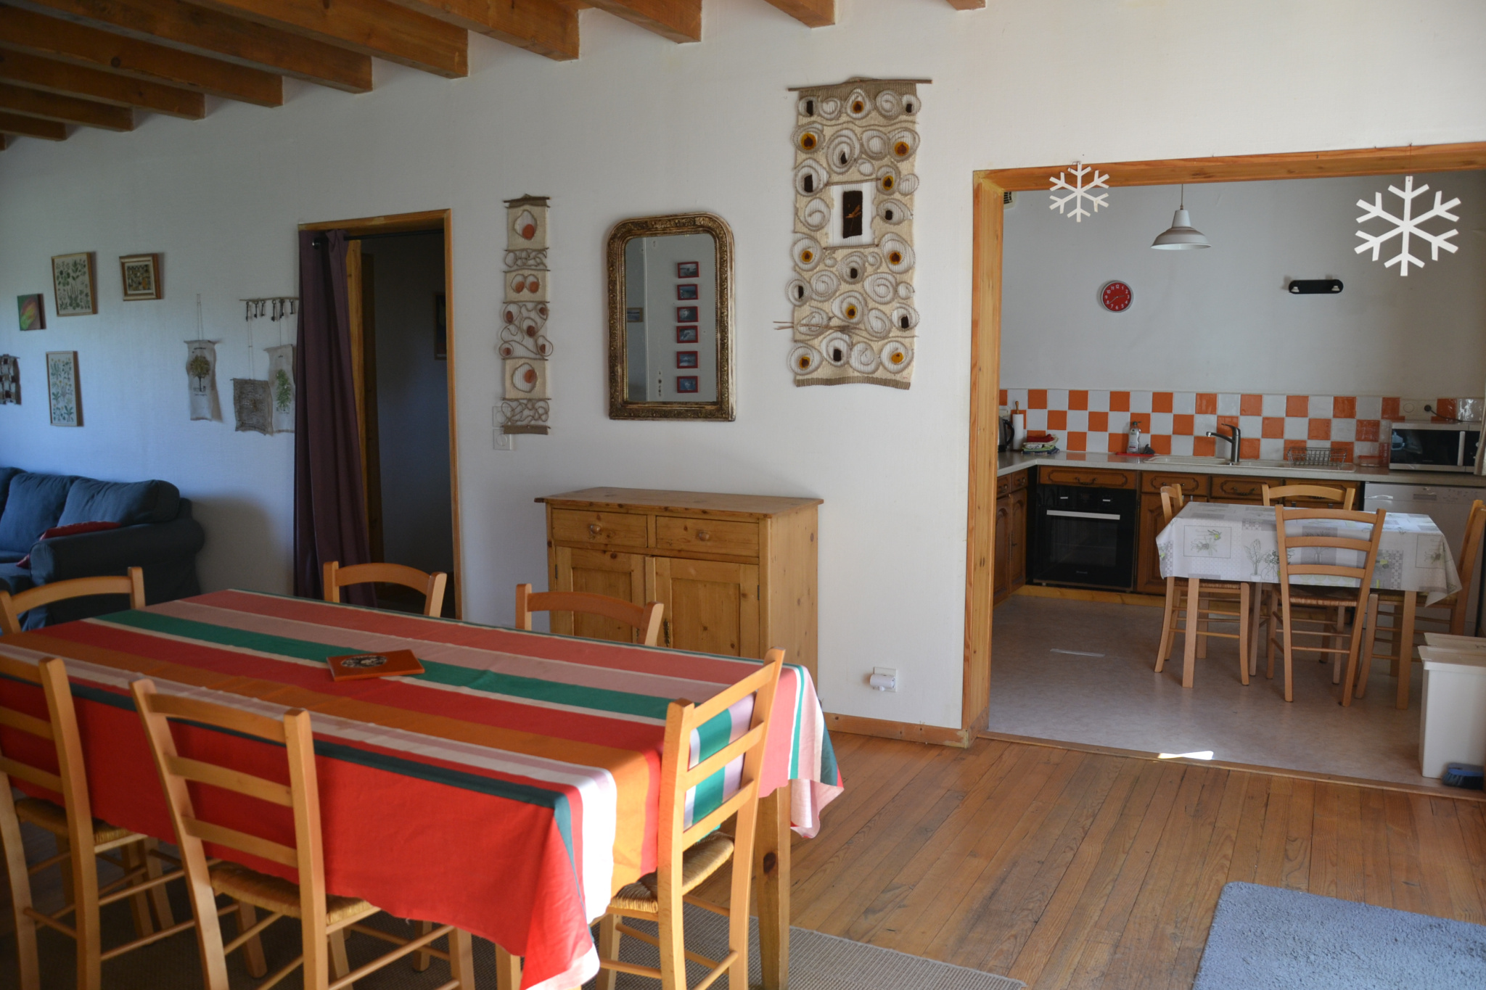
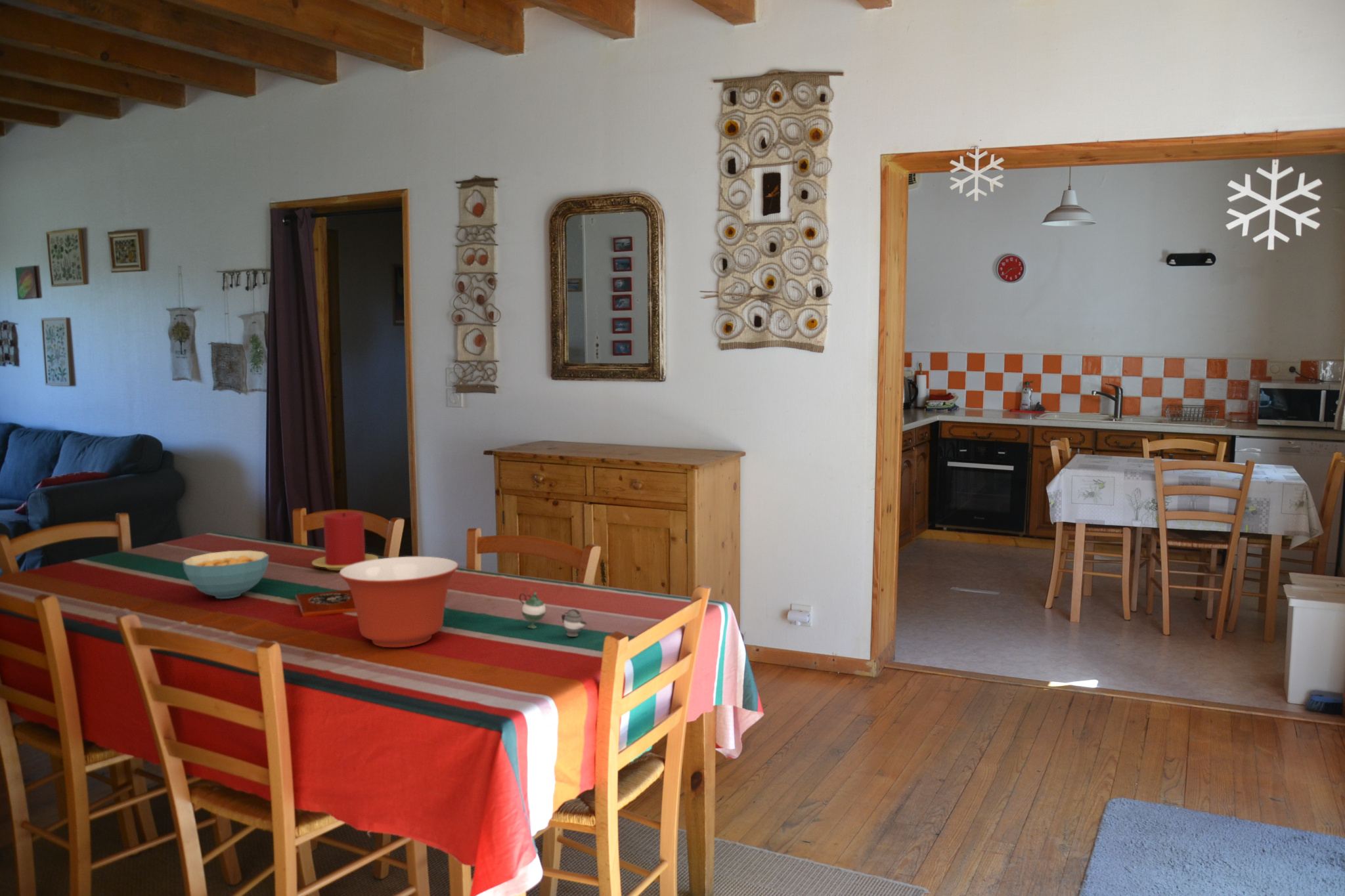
+ teapot [518,591,588,637]
+ cereal bowl [182,550,269,599]
+ mixing bowl [338,556,459,648]
+ candle [311,511,379,571]
